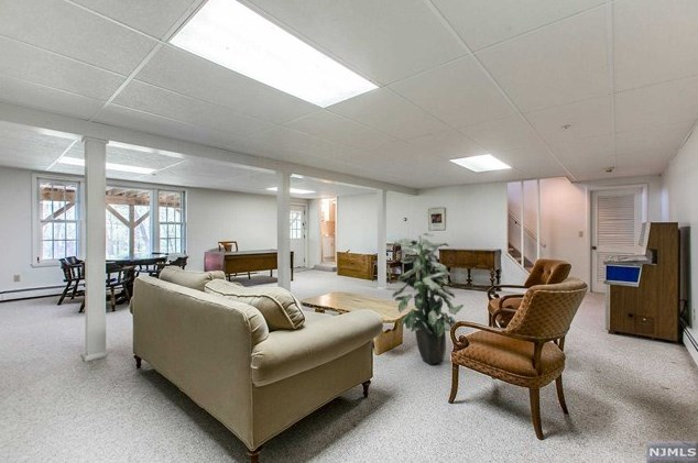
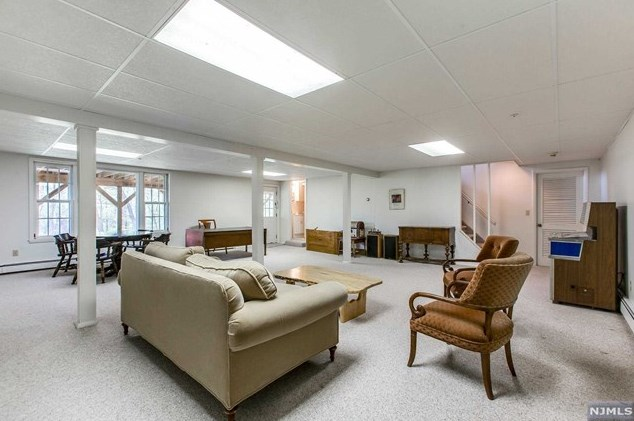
- indoor plant [391,232,465,365]
